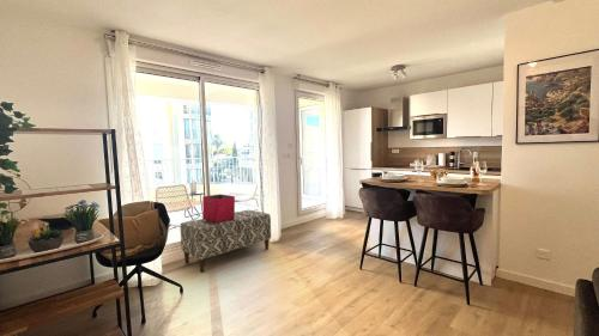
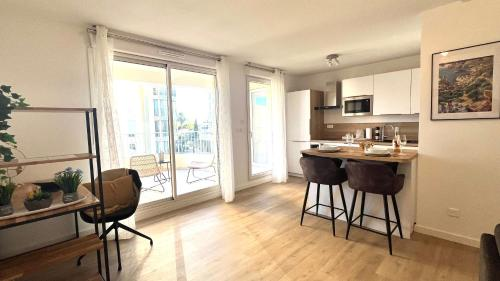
- bench [180,209,272,274]
- storage bin [201,193,236,222]
